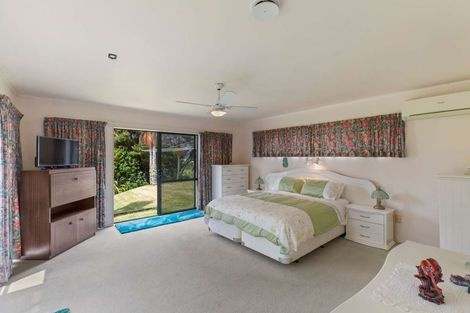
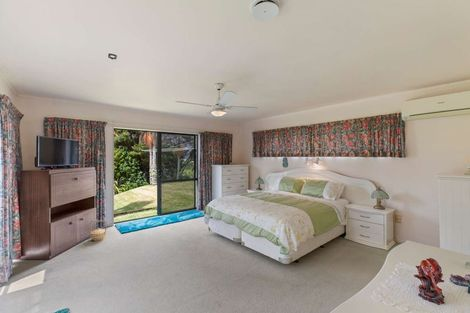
+ basket [89,219,107,242]
